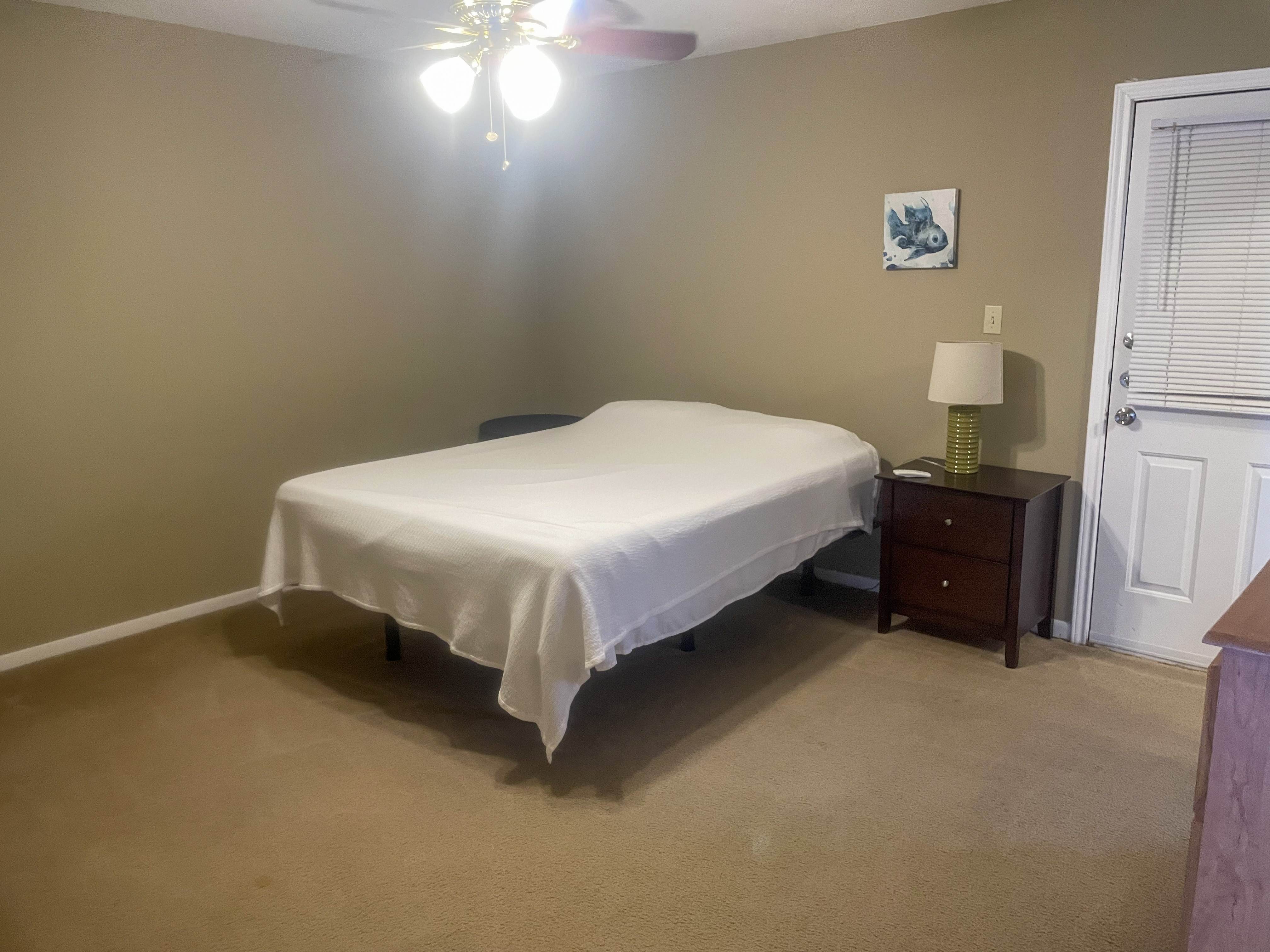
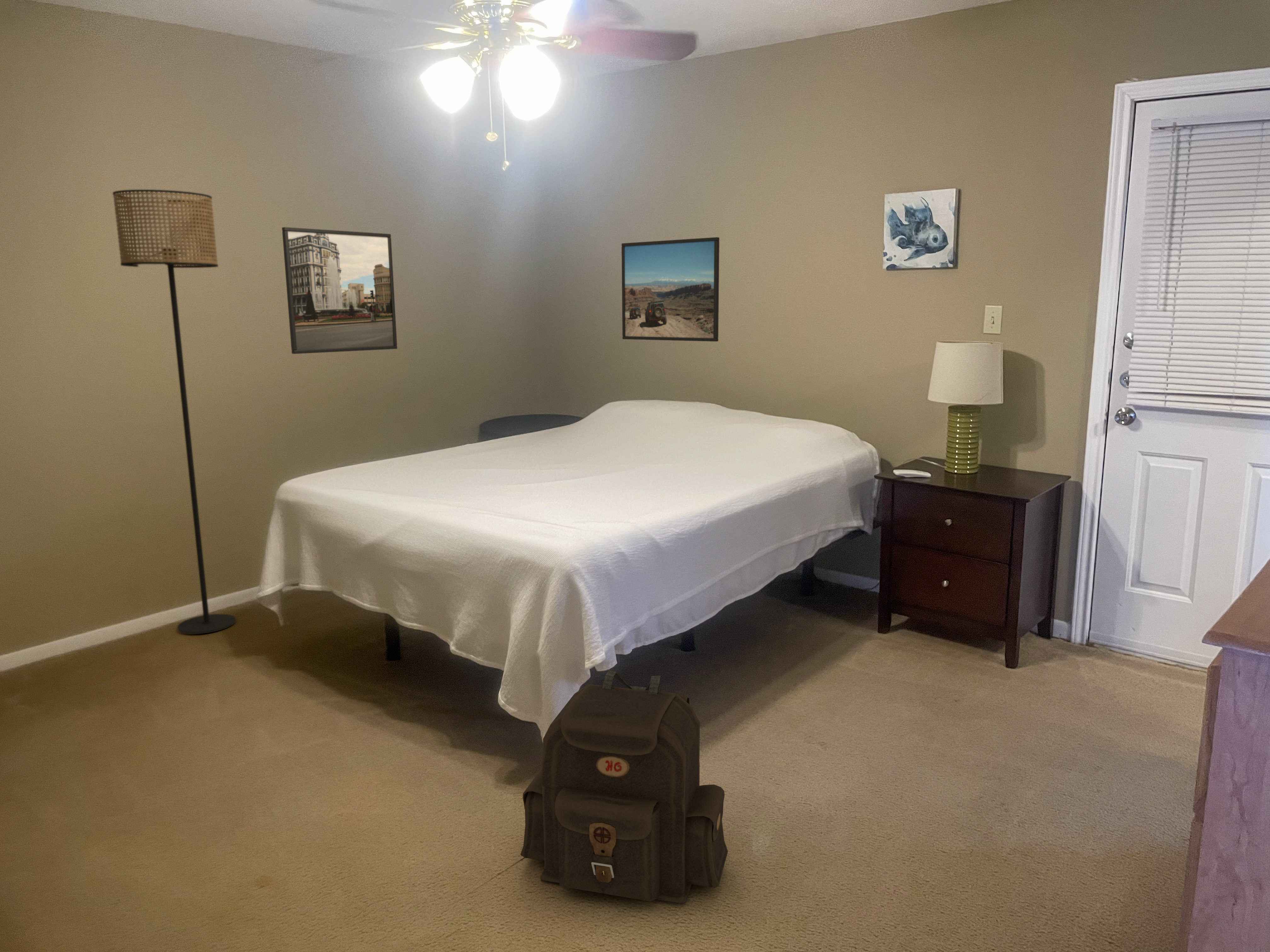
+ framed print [621,237,720,342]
+ floor lamp [112,189,236,634]
+ backpack [520,670,728,904]
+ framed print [282,227,398,354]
